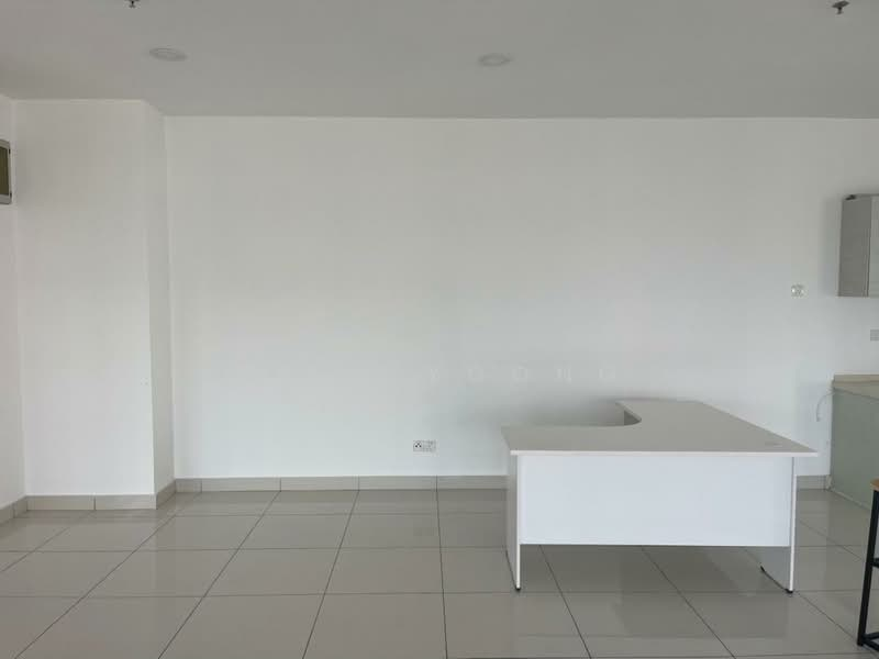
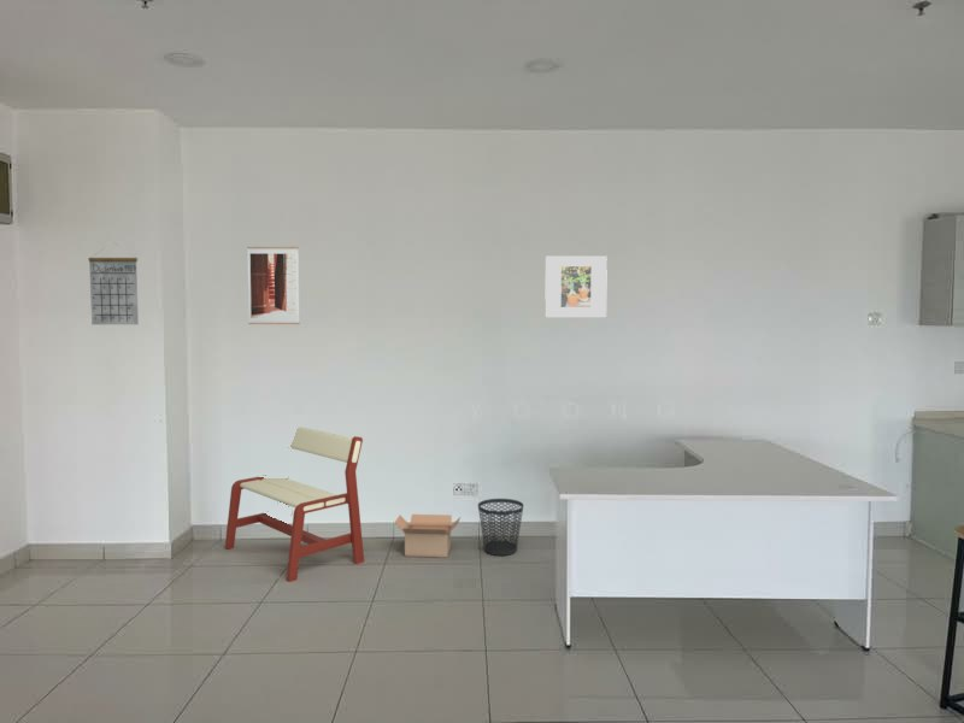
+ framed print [543,254,609,319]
+ calendar [87,242,140,325]
+ cardboard box [393,513,462,559]
+ wastebasket [477,498,524,557]
+ bench [224,425,365,583]
+ wall art [246,246,301,325]
